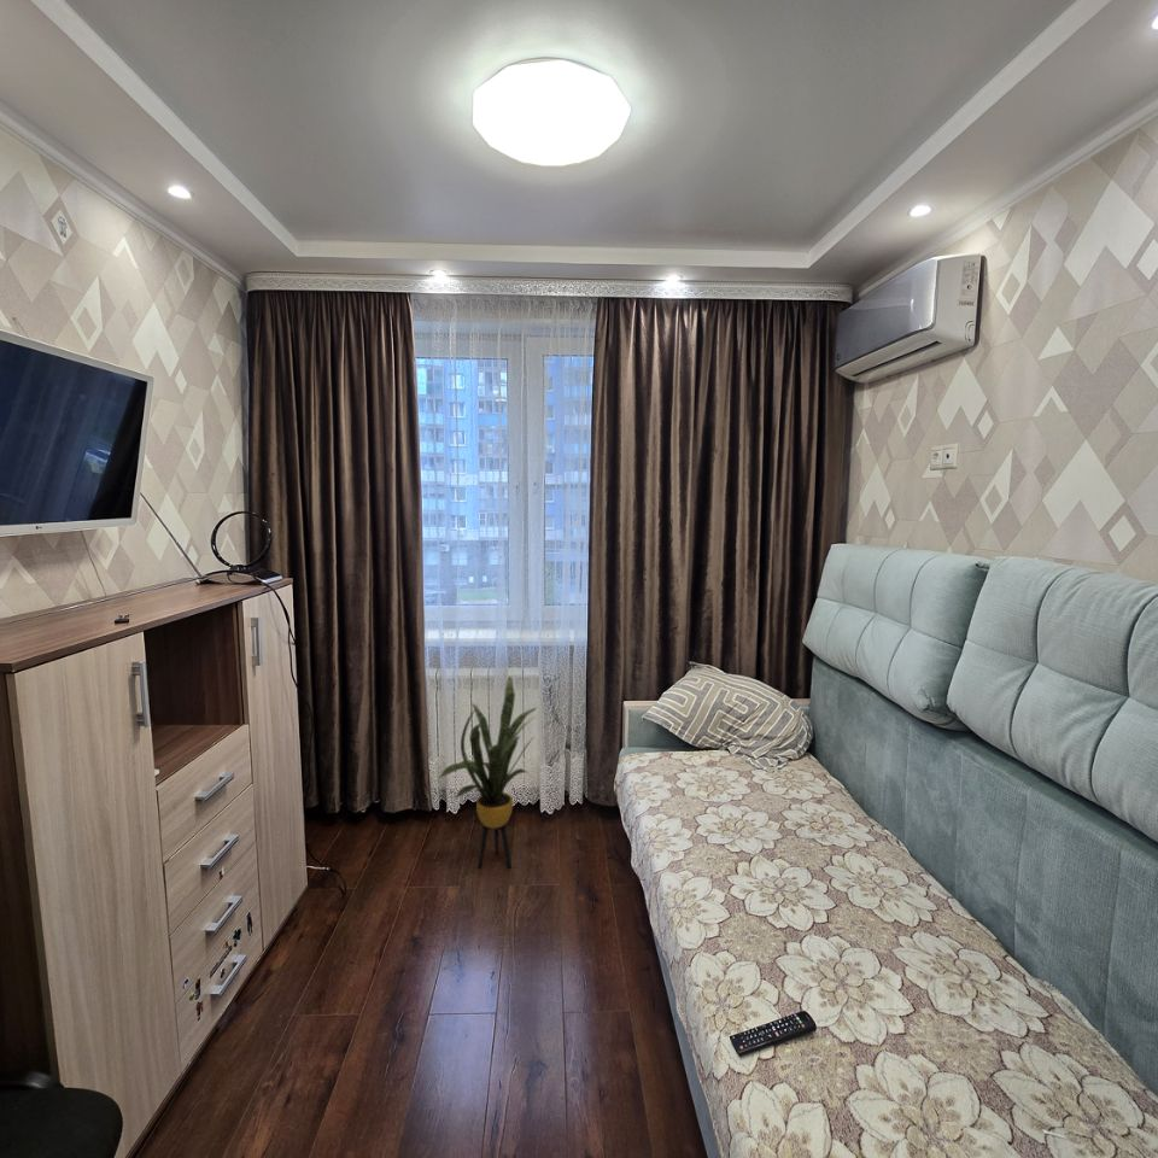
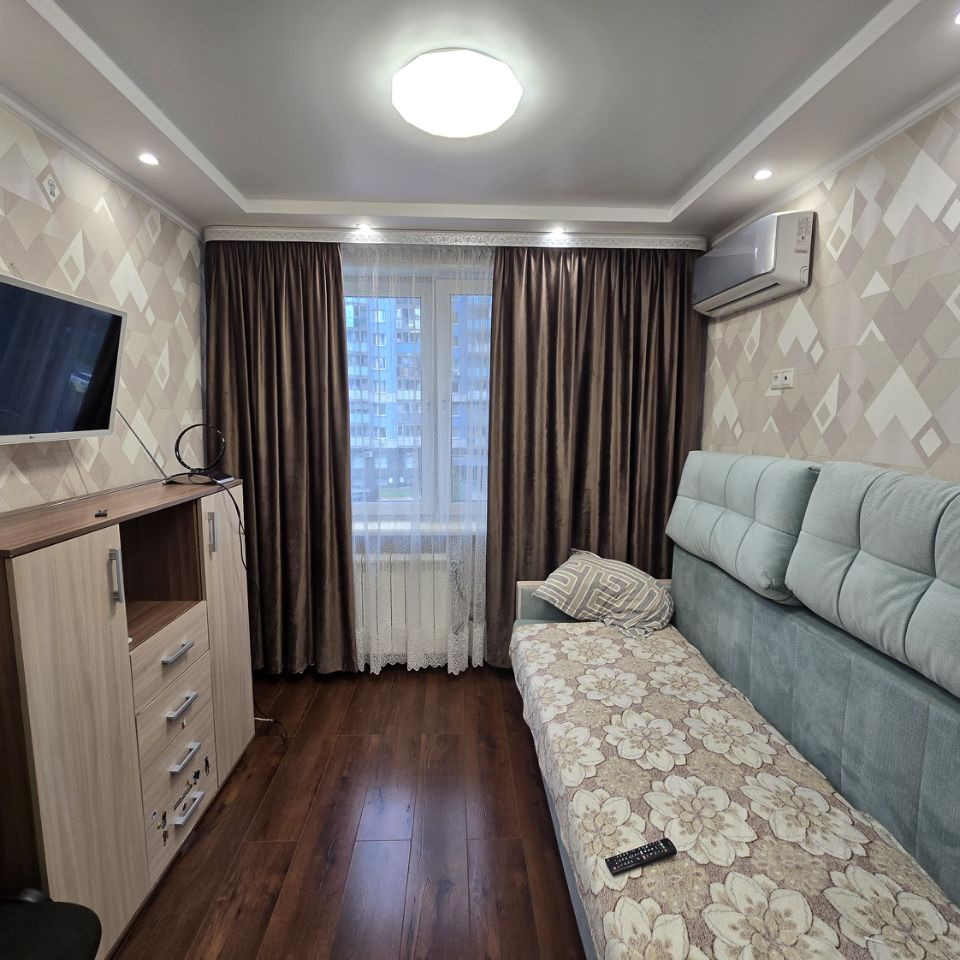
- house plant [435,676,562,870]
